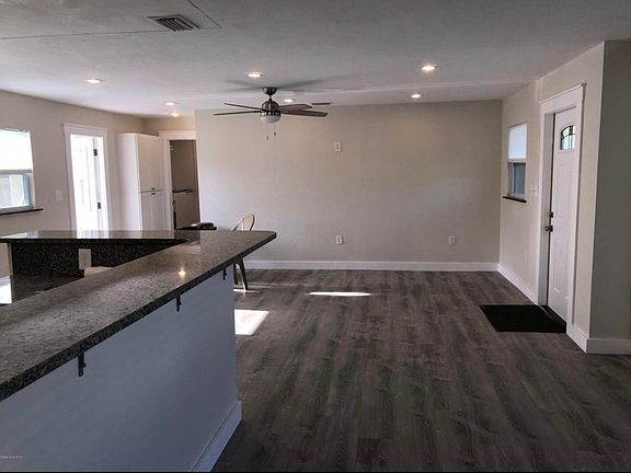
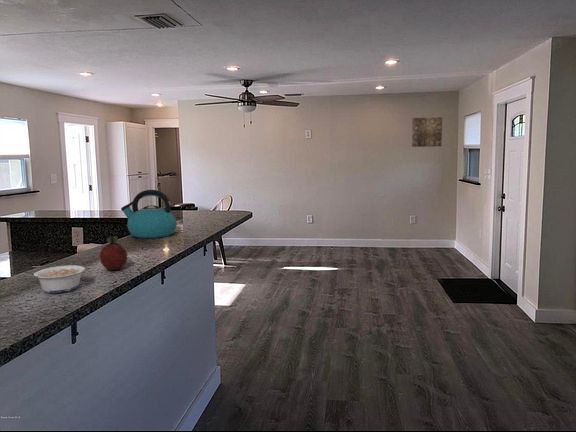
+ legume [26,264,86,294]
+ wall art [411,116,443,148]
+ fruit [99,236,128,271]
+ kettle [120,189,178,239]
